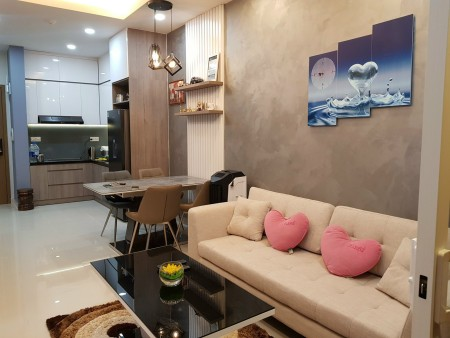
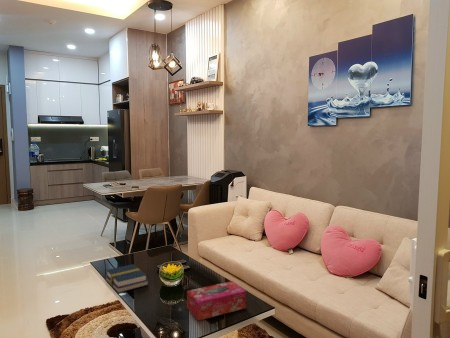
+ tissue box [186,280,247,322]
+ book [104,263,150,294]
